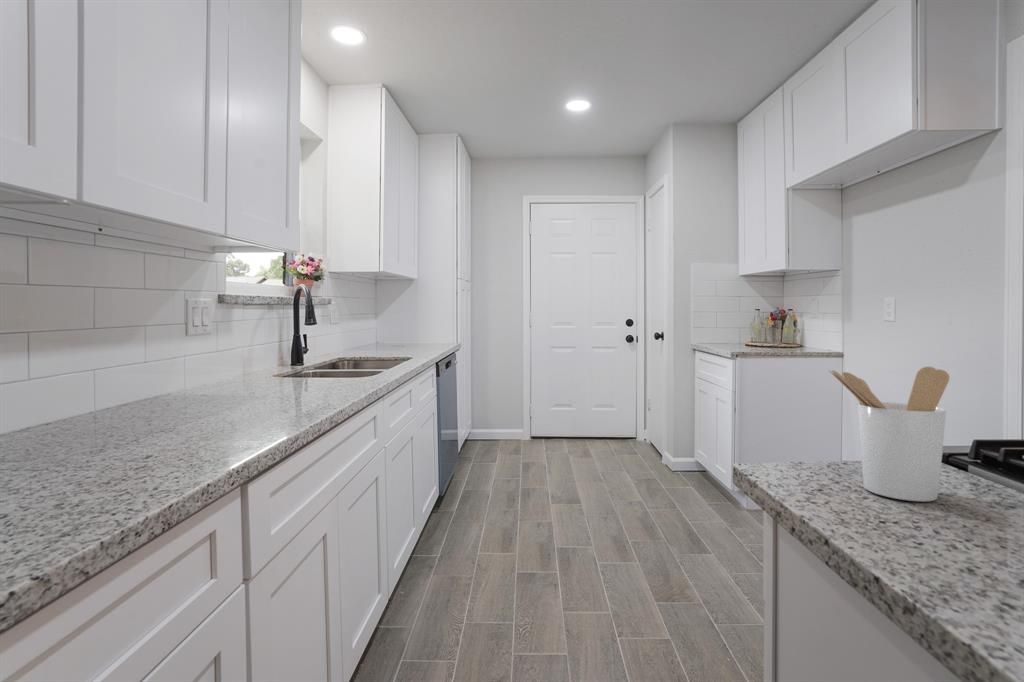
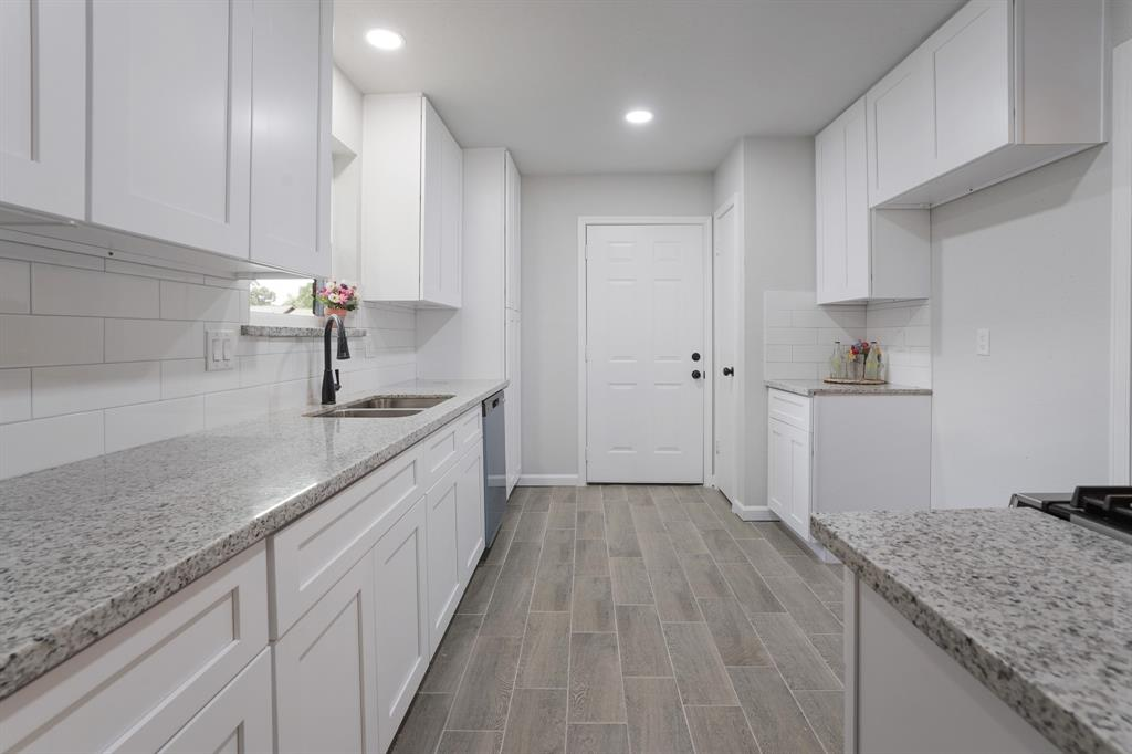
- utensil holder [827,366,950,503]
